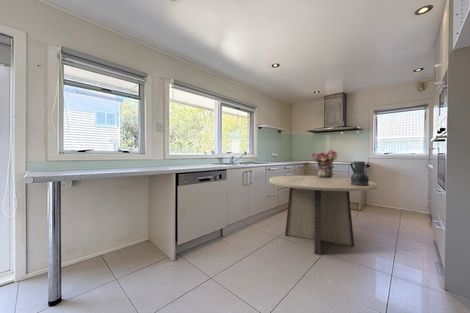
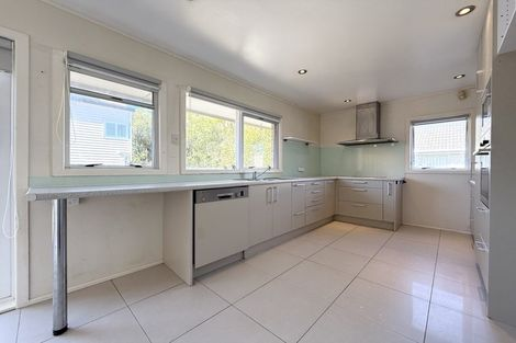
- bouquet [310,148,339,178]
- dining table [268,174,378,255]
- vase [349,160,370,186]
